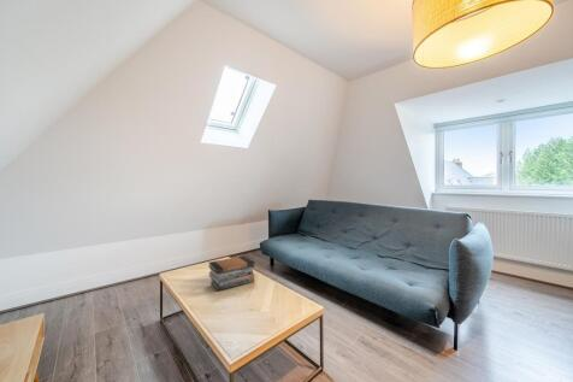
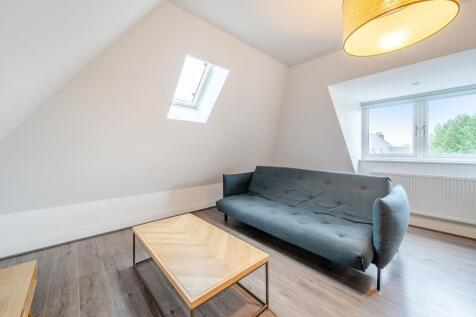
- book stack [207,254,256,292]
